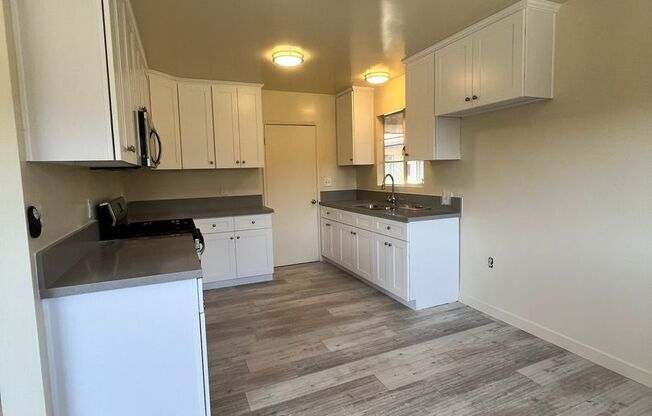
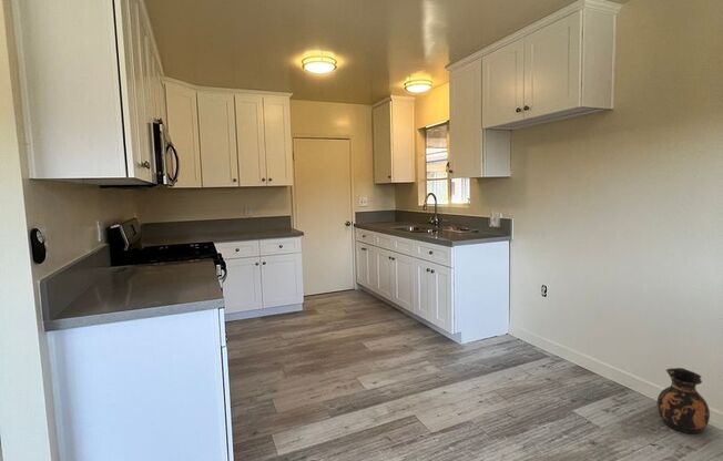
+ ceramic jug [656,367,711,434]
